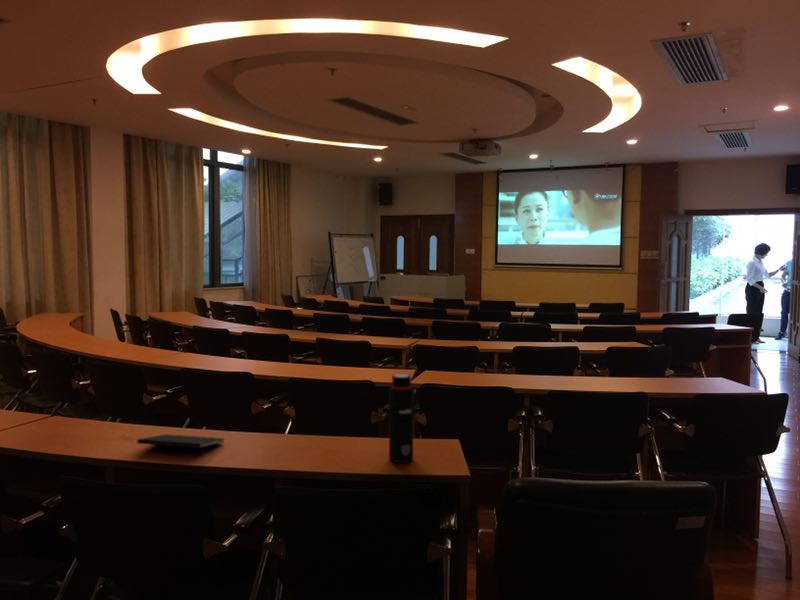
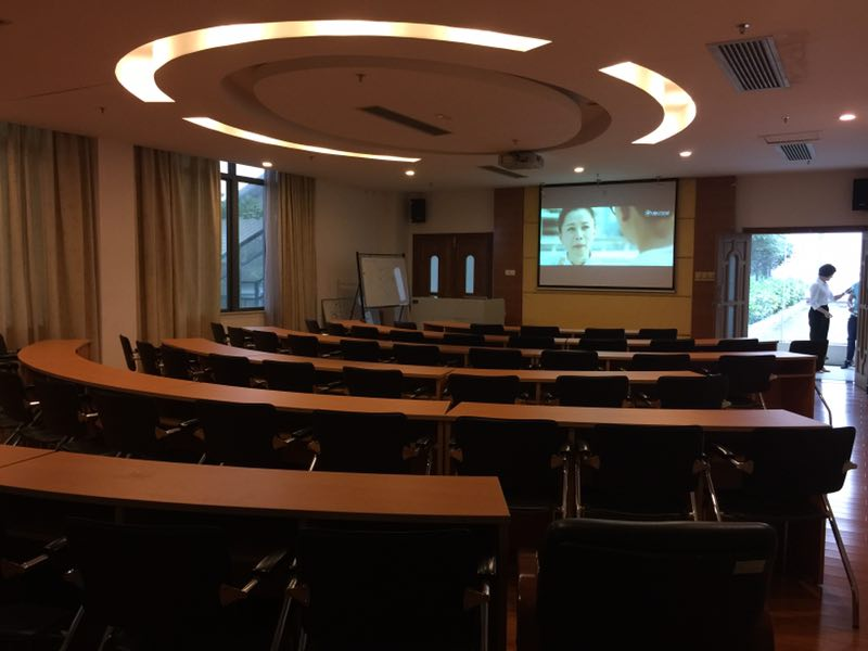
- water bottle [388,373,418,464]
- notepad [136,433,226,458]
